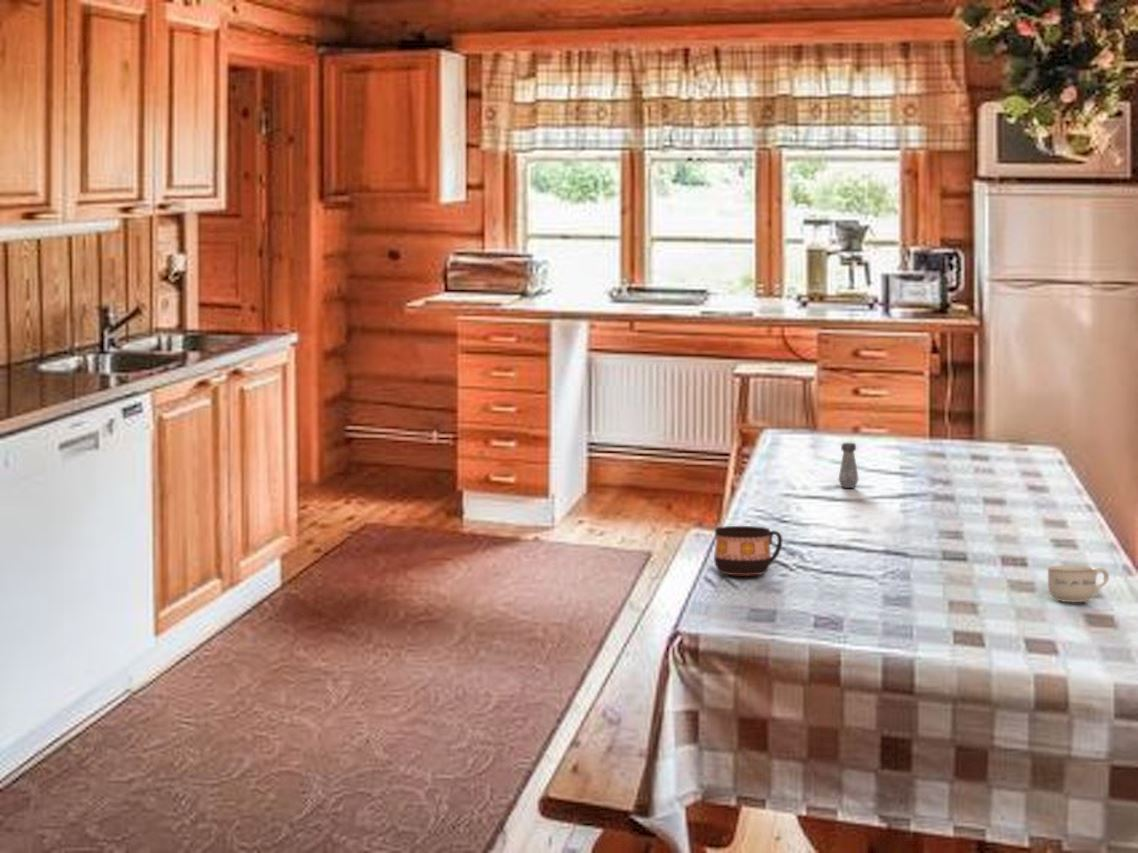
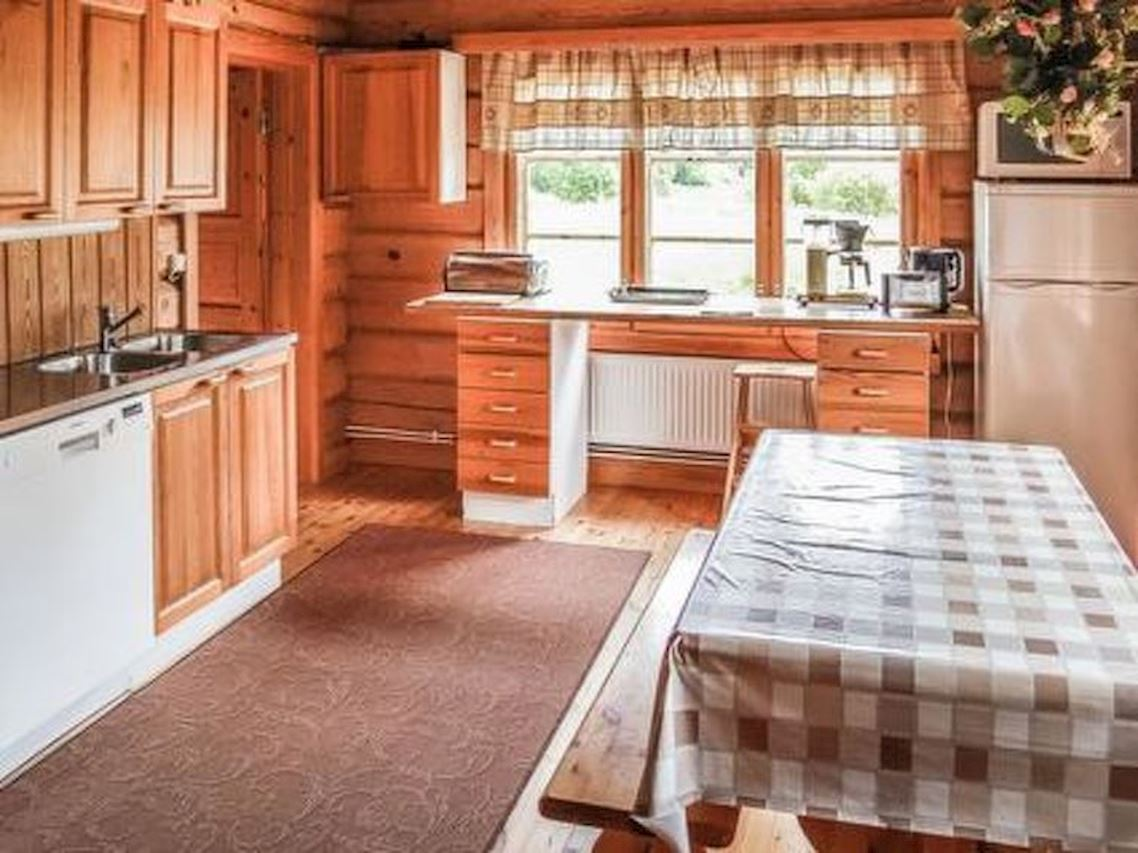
- salt shaker [838,442,860,489]
- cup [1046,565,1110,603]
- cup [713,525,783,577]
